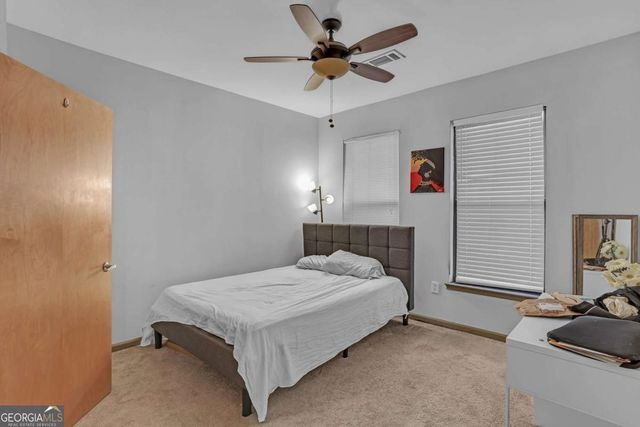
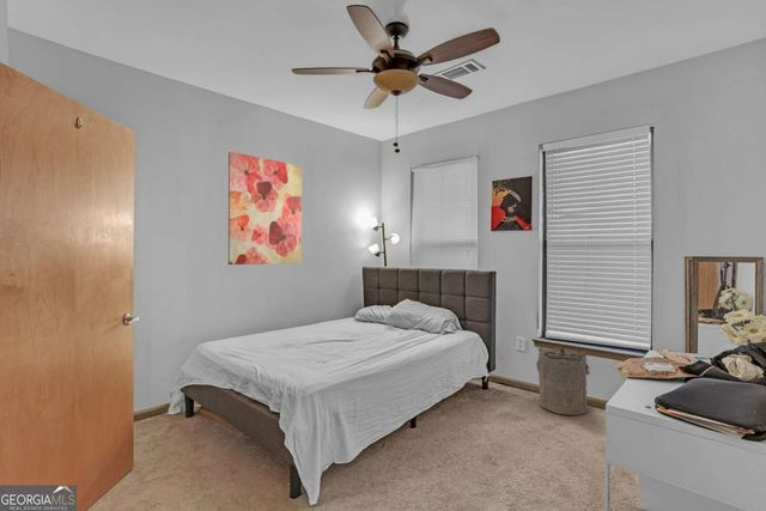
+ wall art [227,151,303,266]
+ laundry hamper [535,346,591,416]
